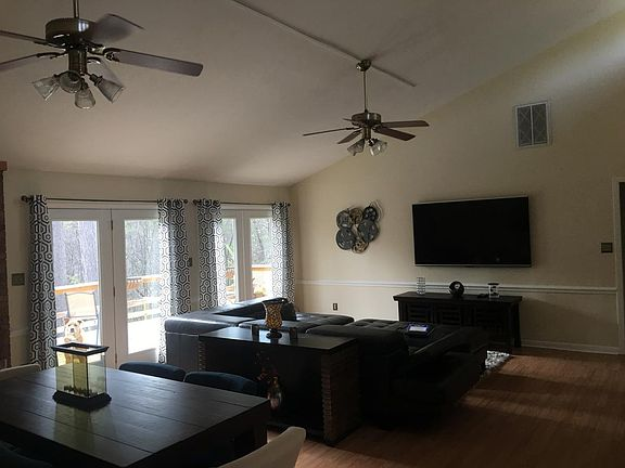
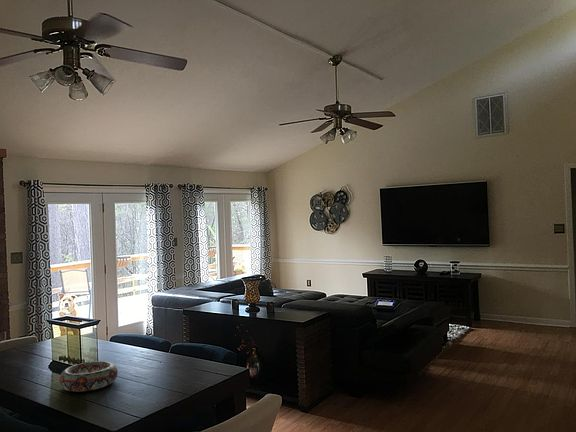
+ decorative bowl [58,360,119,393]
